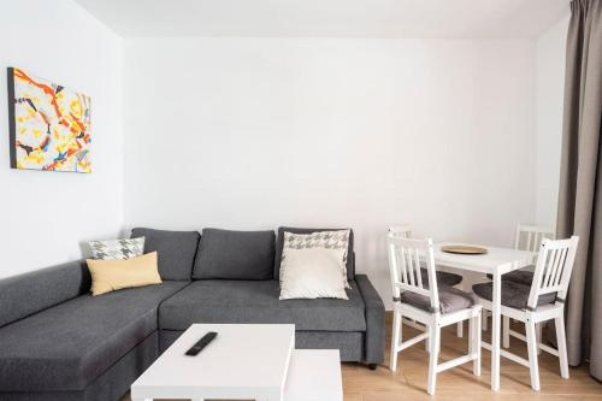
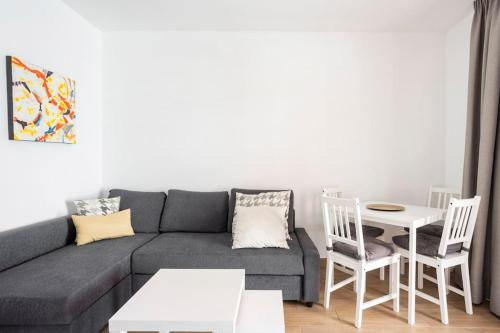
- remote control [184,330,219,358]
